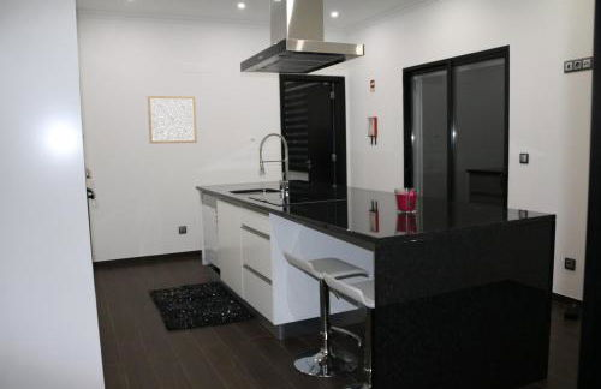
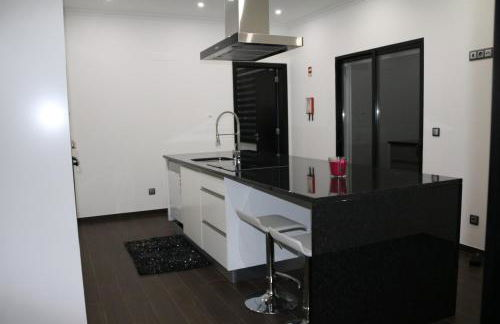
- wall art [147,94,198,145]
